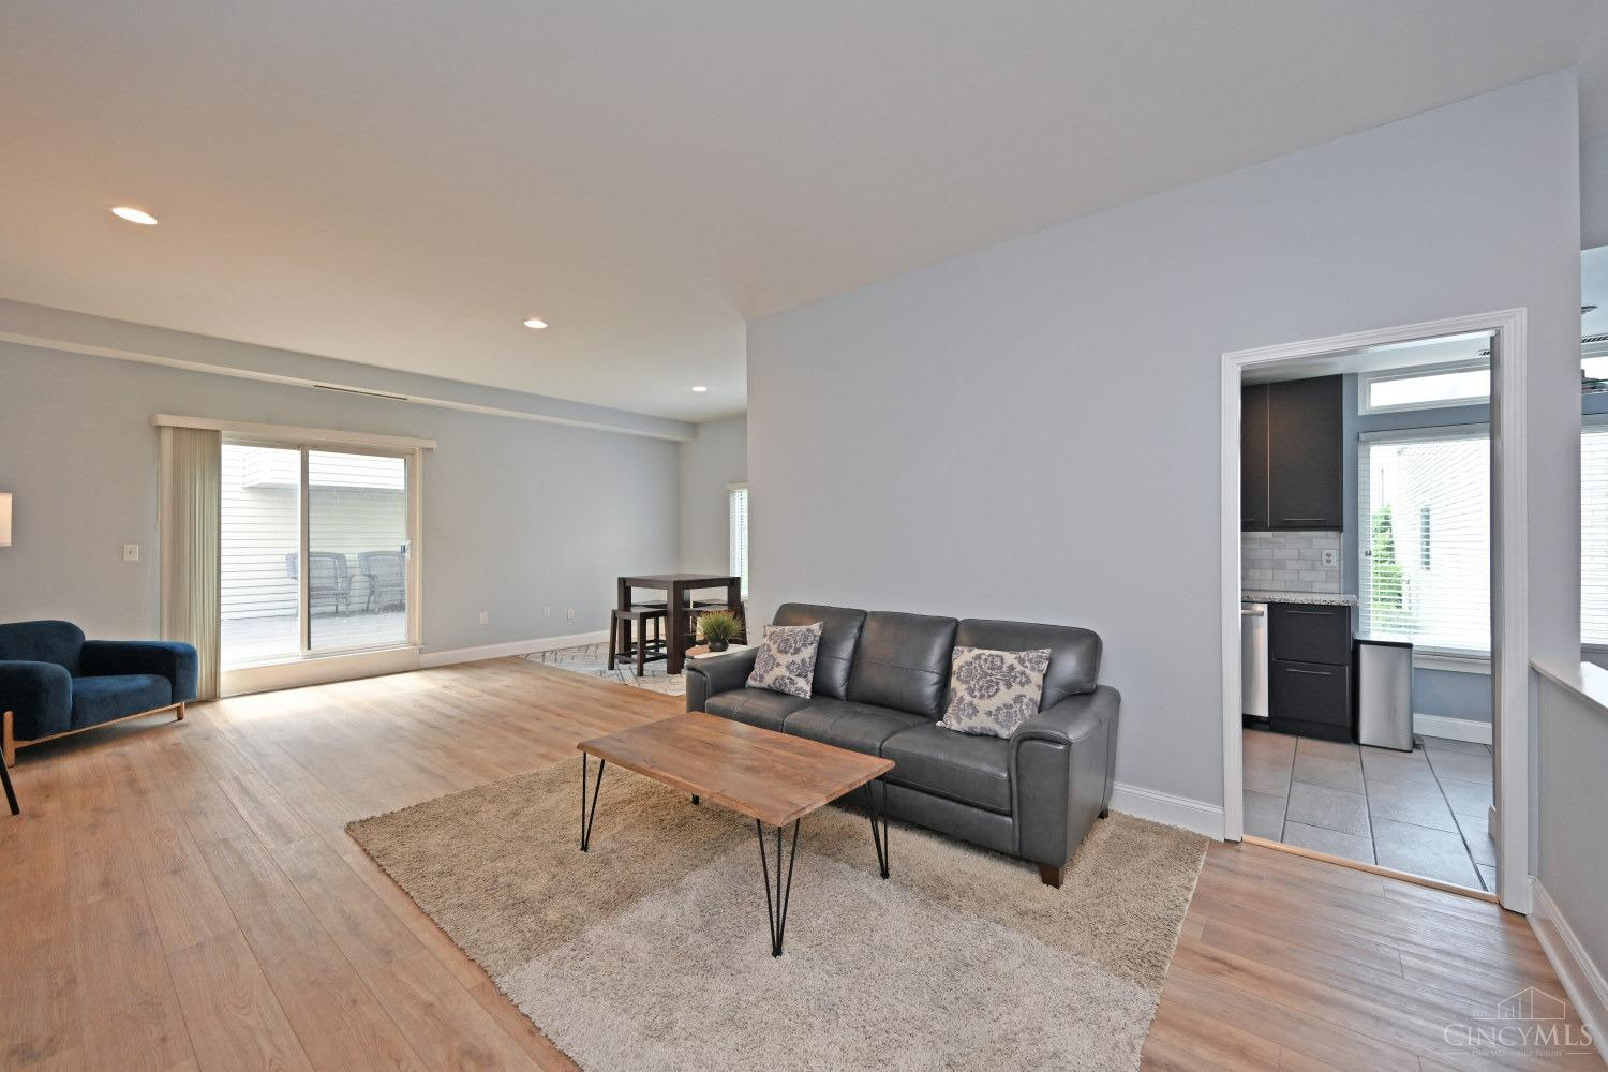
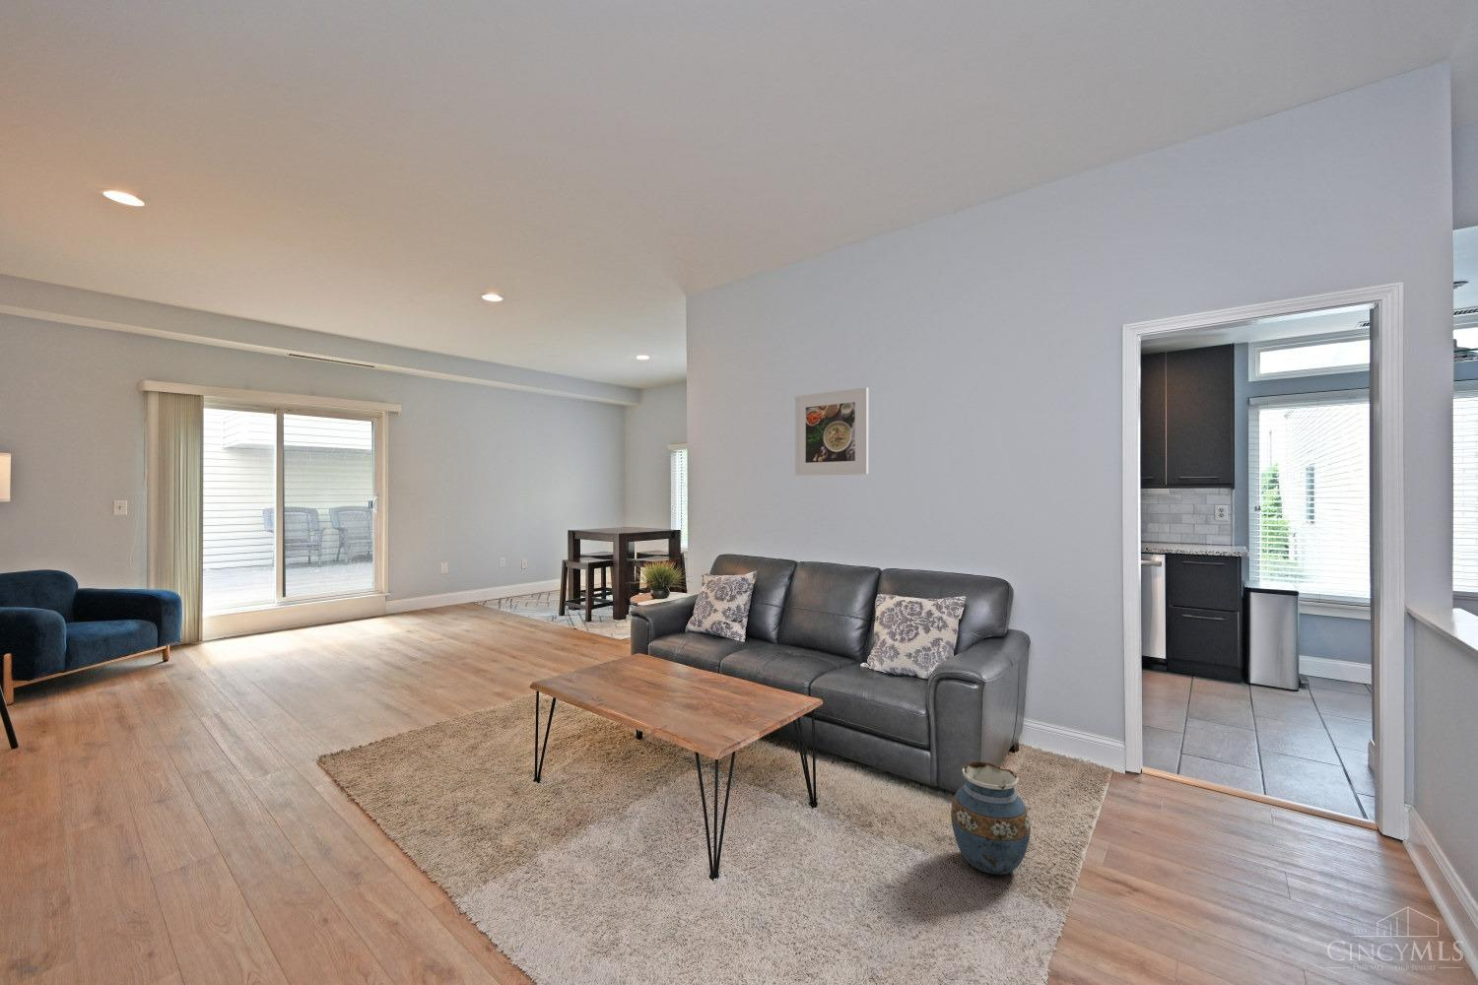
+ vase [950,762,1032,876]
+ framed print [794,386,869,477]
